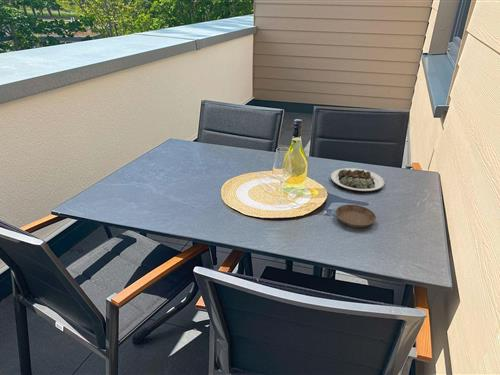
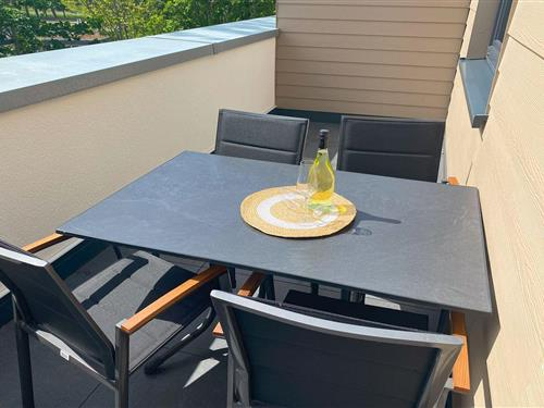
- saucer [335,204,377,229]
- plate [330,167,385,194]
